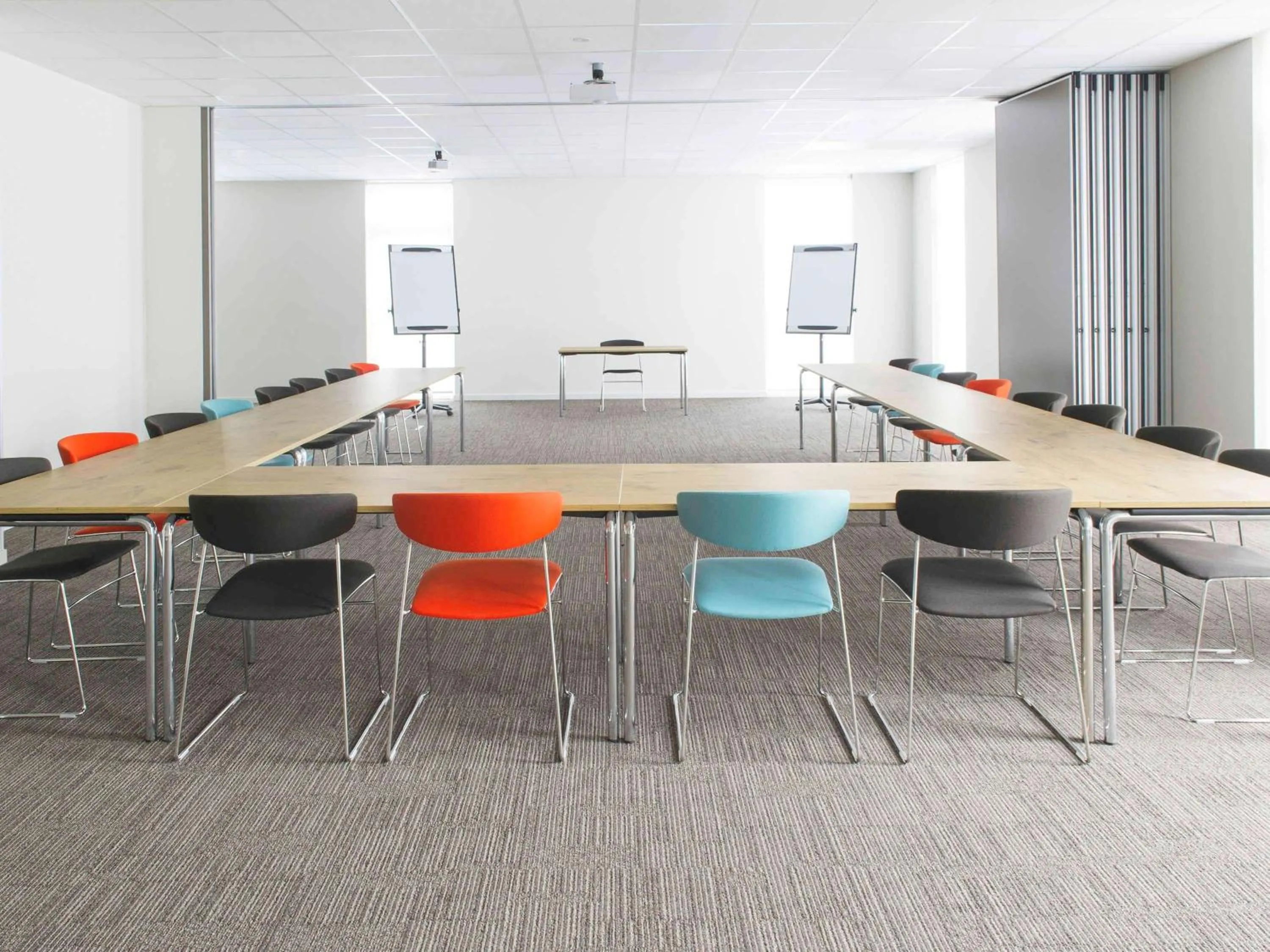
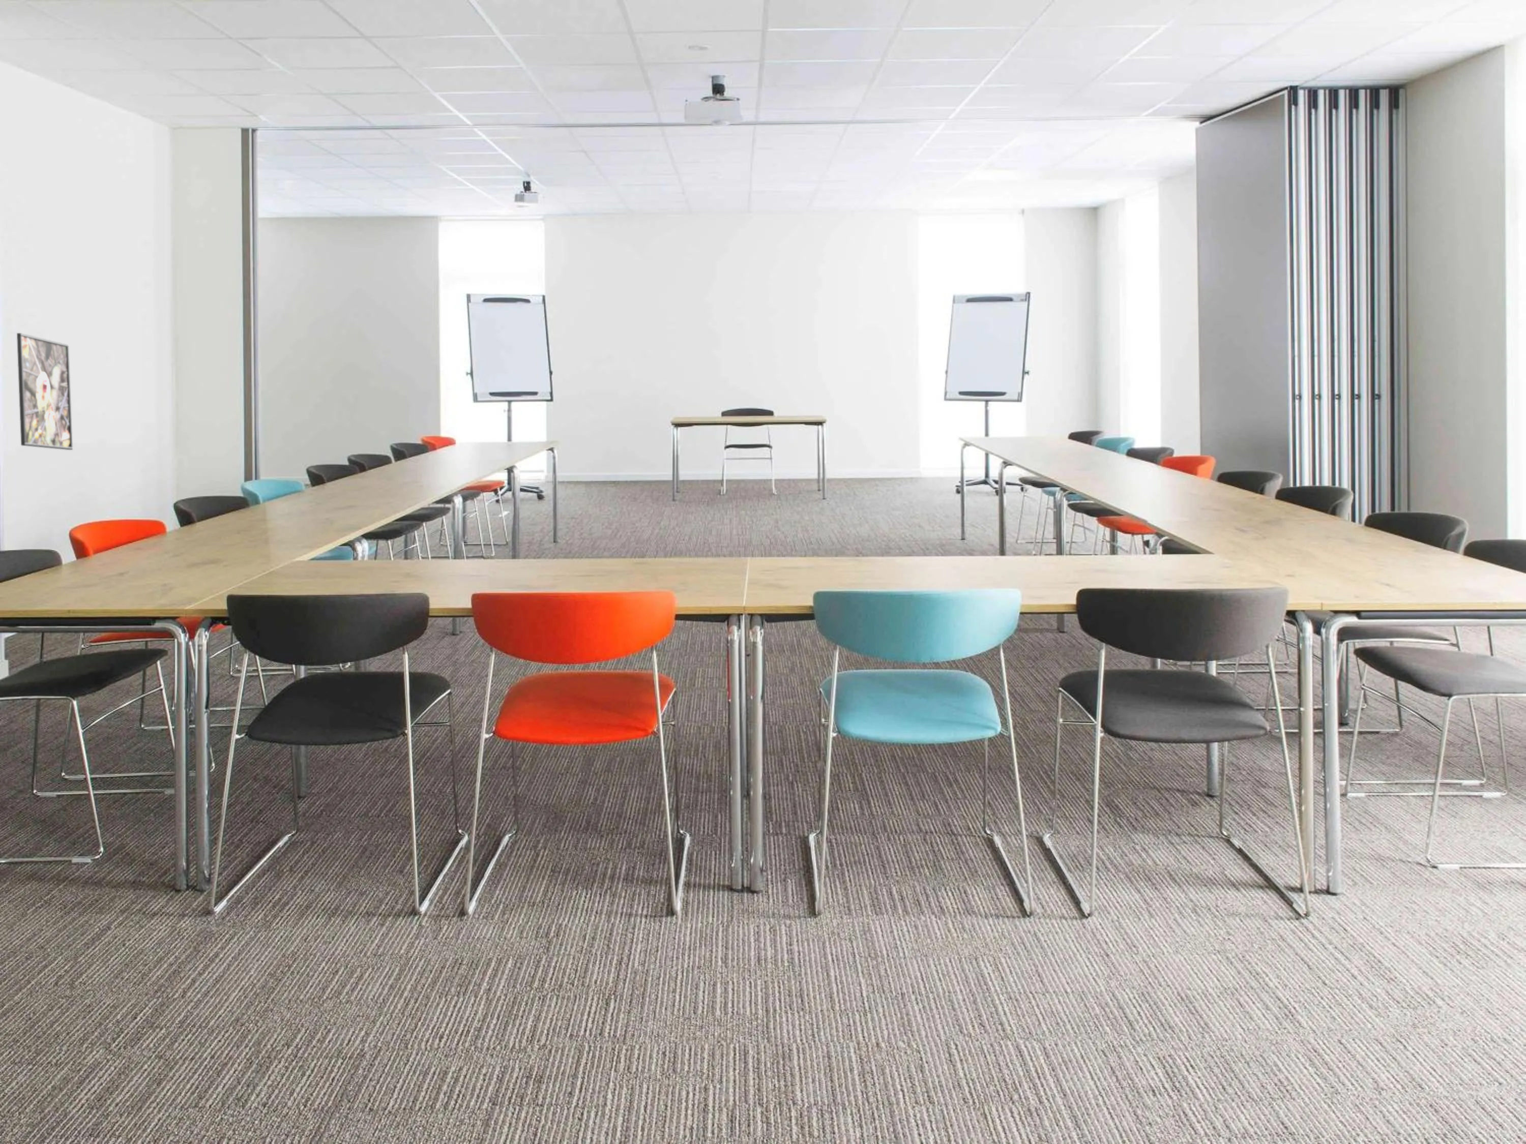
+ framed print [17,333,73,451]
